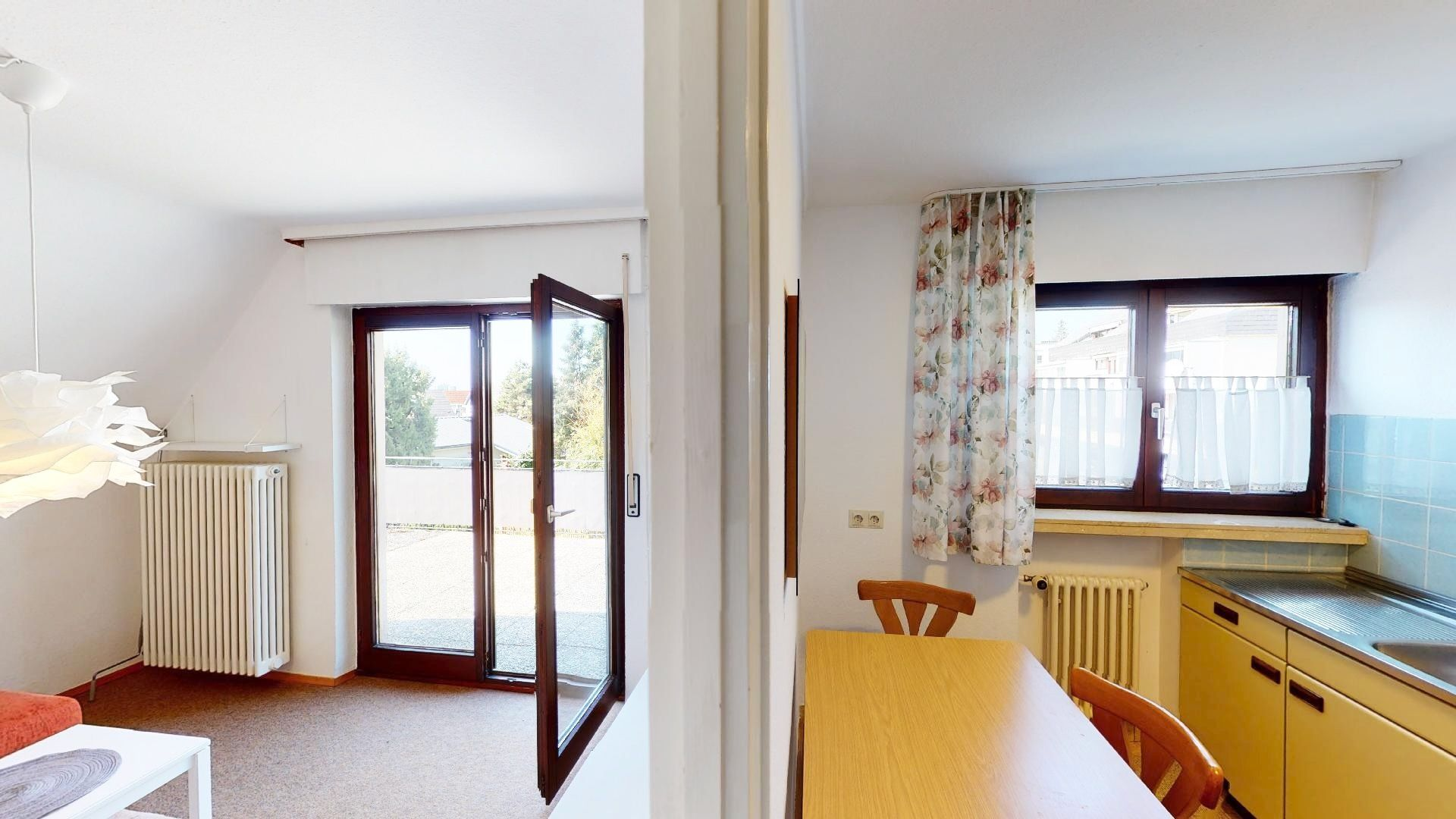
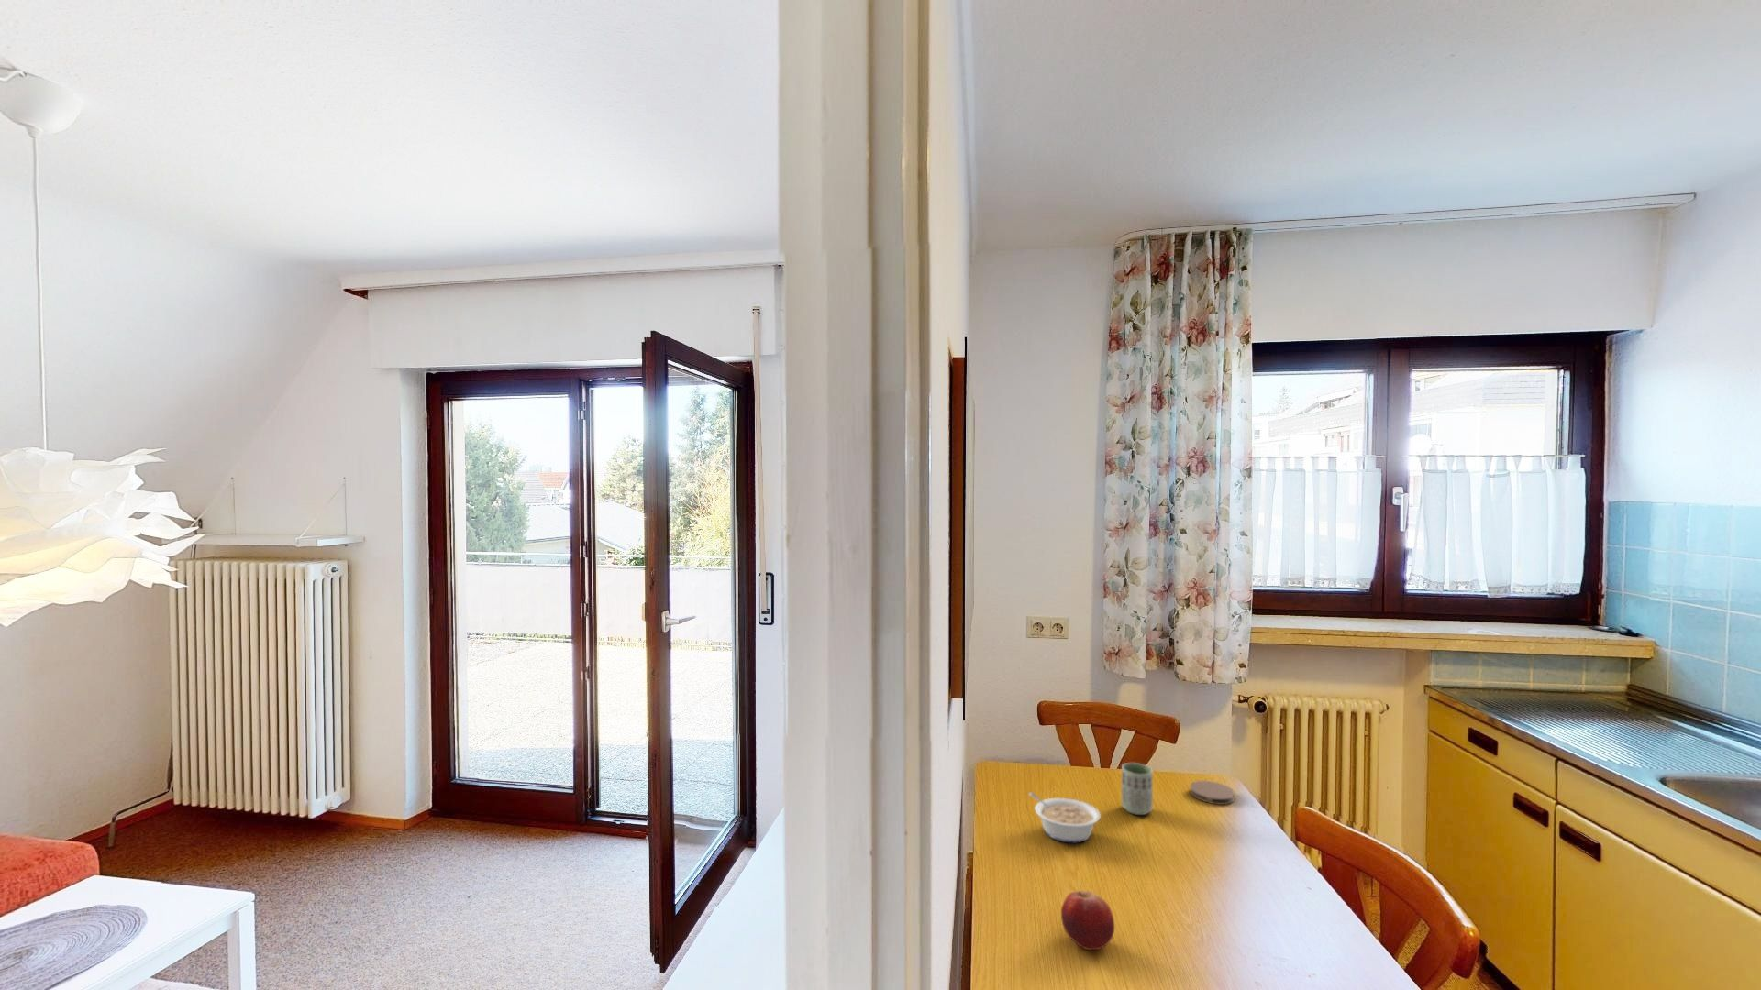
+ cup [1121,762,1154,816]
+ fruit [1061,890,1115,950]
+ coaster [1189,780,1235,806]
+ legume [1028,791,1102,844]
